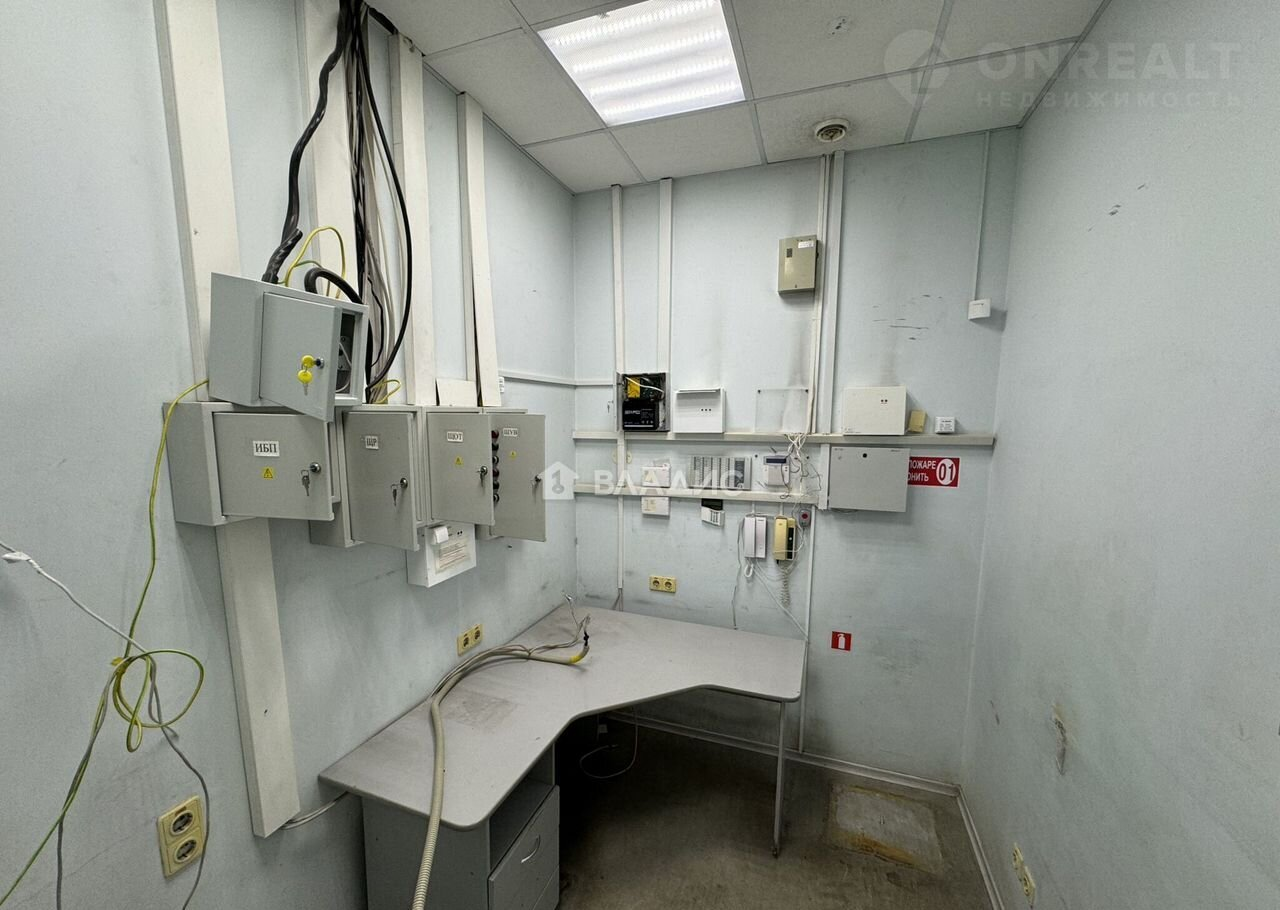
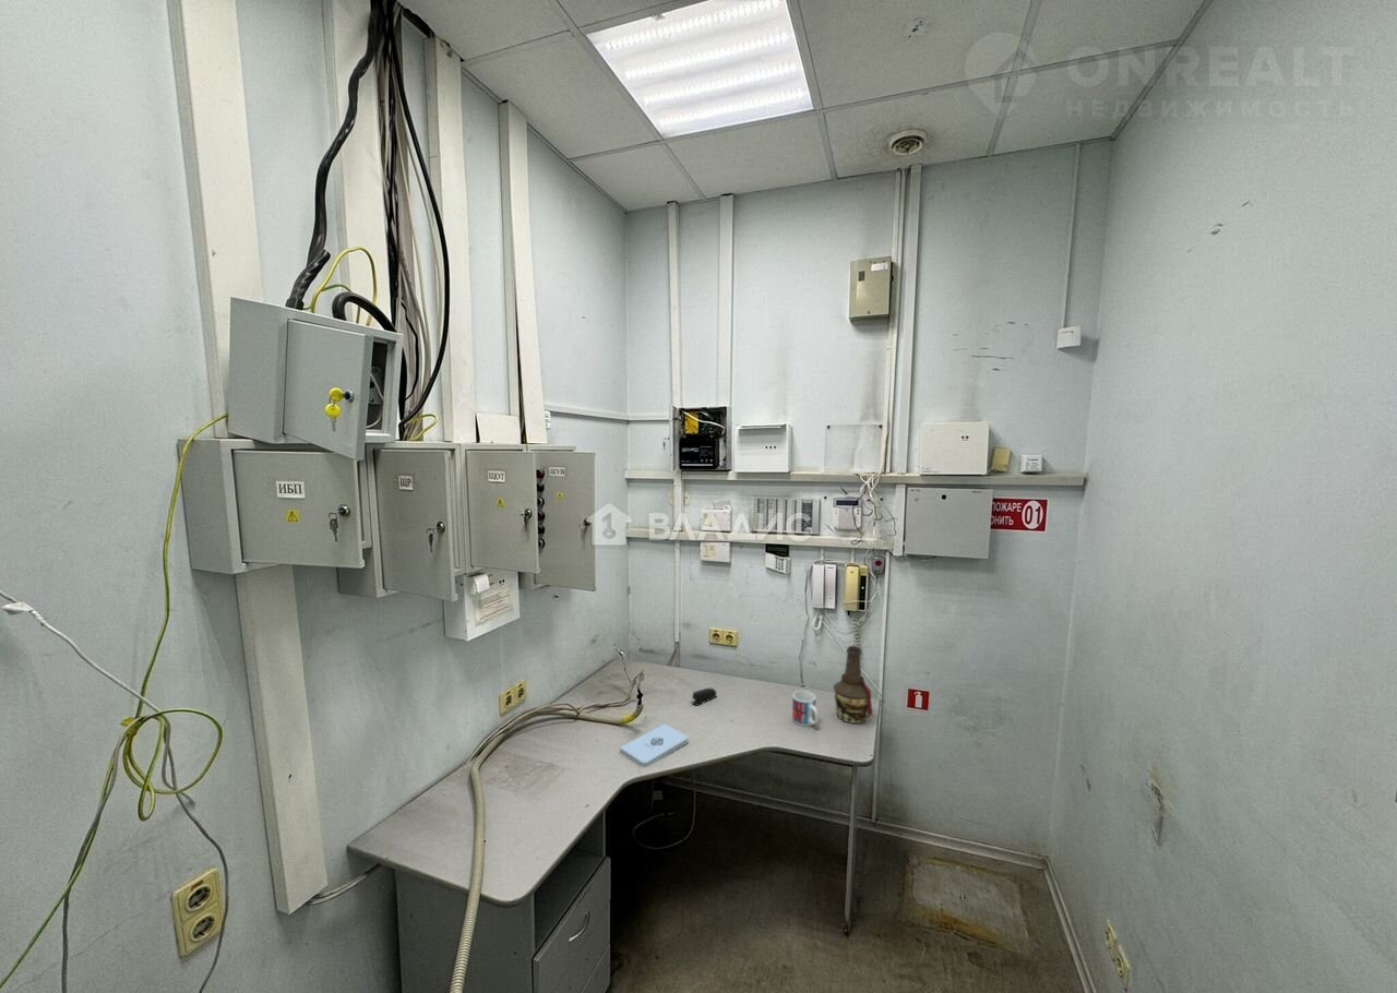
+ notepad [619,722,689,768]
+ mug [791,690,820,728]
+ stapler [691,687,718,707]
+ bottle [833,645,873,725]
